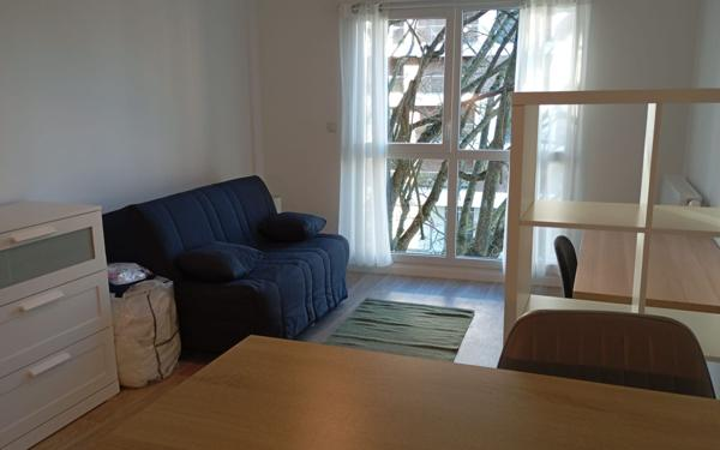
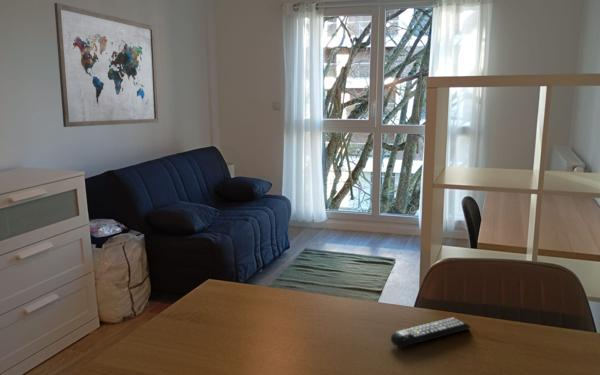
+ wall art [53,2,159,128]
+ remote control [390,316,471,349]
